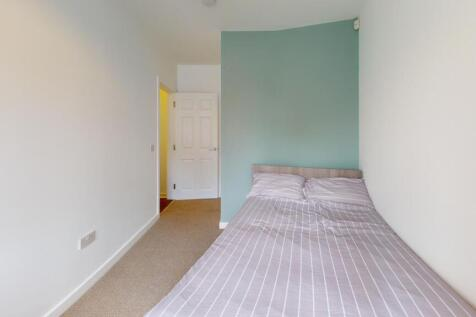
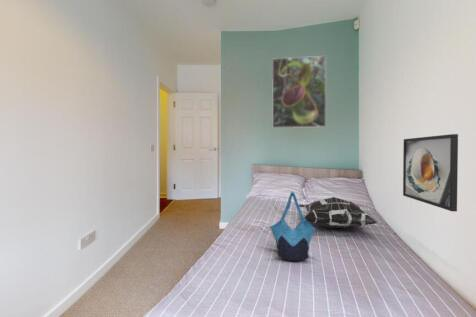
+ tote bag [268,190,317,262]
+ decorative pillow [299,196,378,229]
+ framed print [402,133,459,212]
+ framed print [271,55,327,129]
